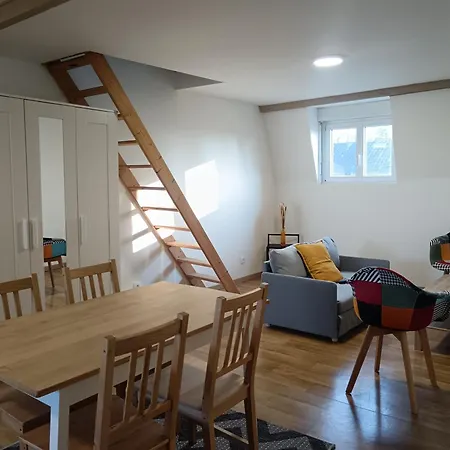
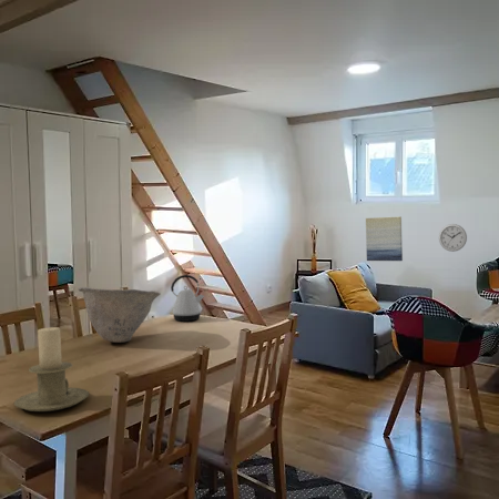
+ candle holder [13,326,90,413]
+ wall clock [438,223,468,253]
+ bowl [78,286,162,344]
+ kettle [169,274,205,323]
+ wall art [365,215,404,262]
